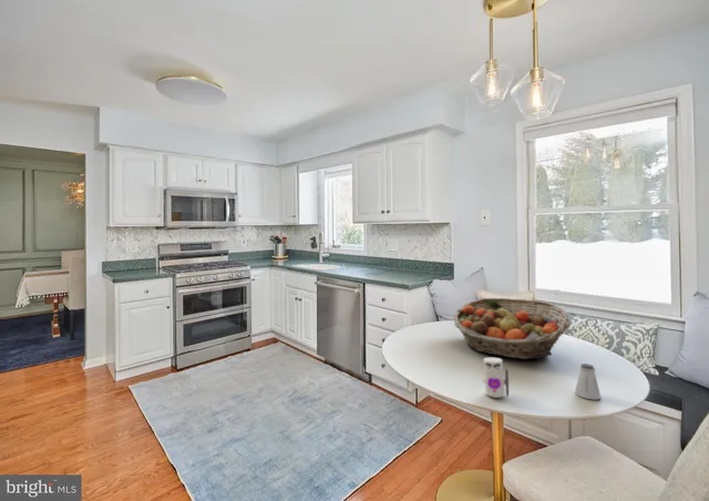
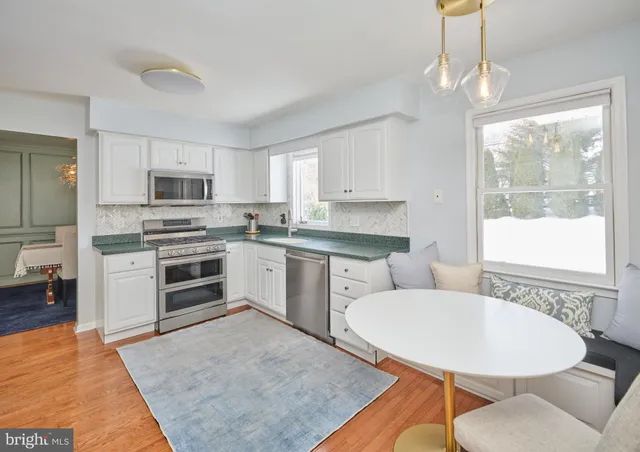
- fruit basket [452,297,572,360]
- saltshaker [574,362,602,400]
- toy [482,357,510,399]
